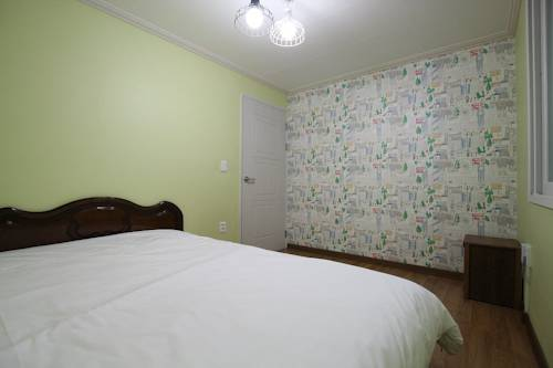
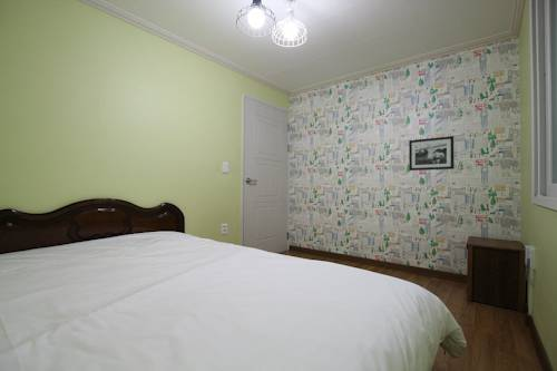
+ picture frame [408,135,455,172]
